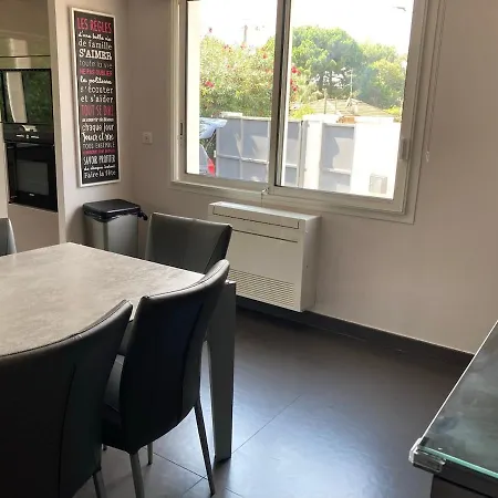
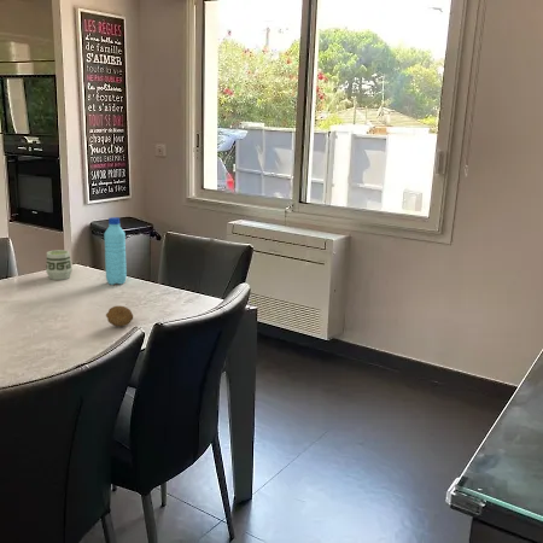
+ fruit [105,305,134,327]
+ cup [45,249,74,281]
+ water bottle [103,216,128,286]
